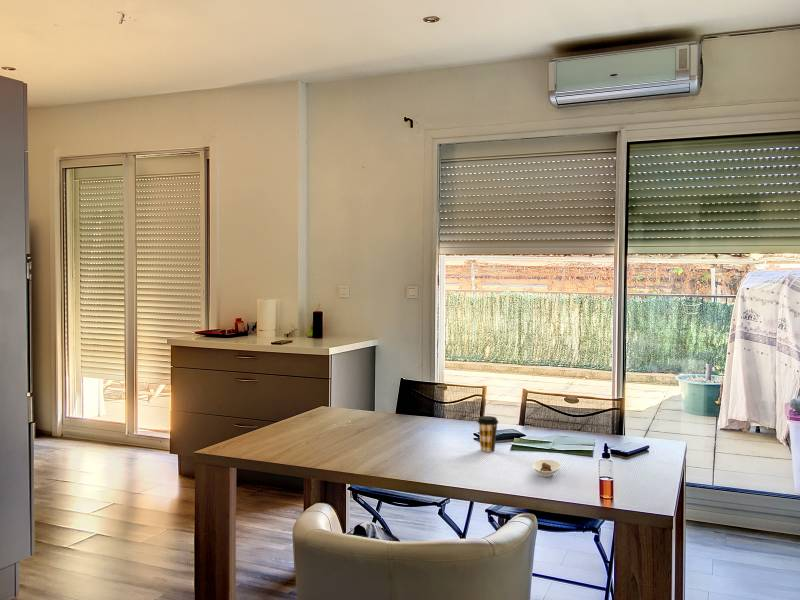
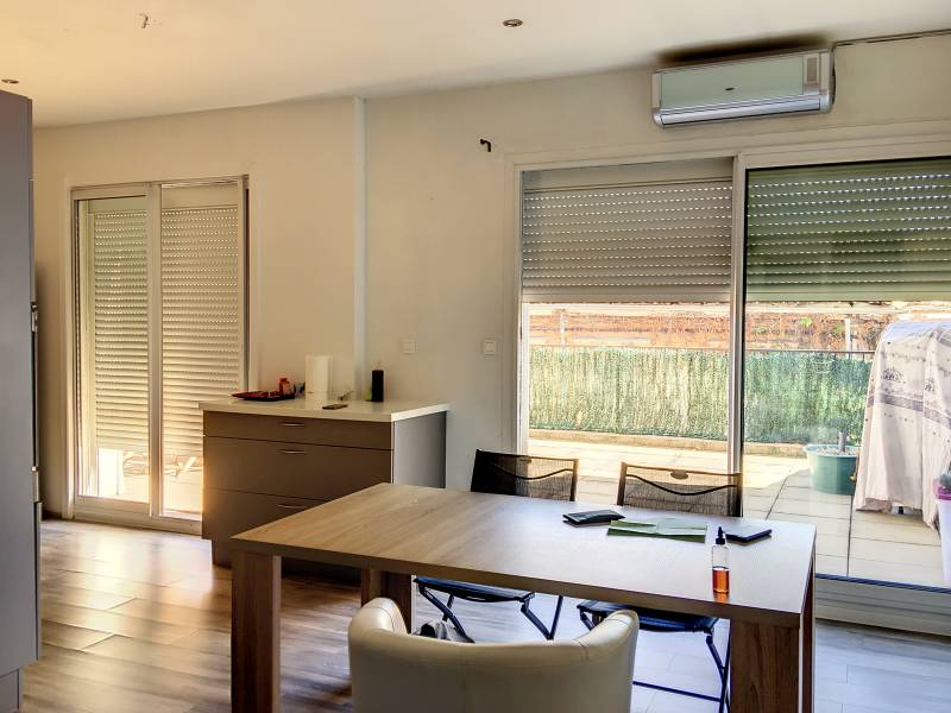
- saucer [531,459,562,478]
- coffee cup [476,415,499,453]
